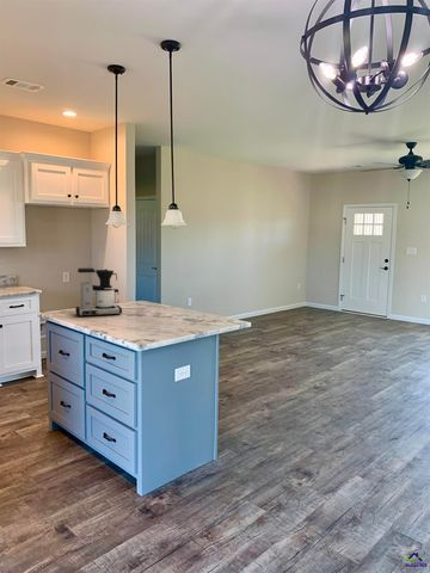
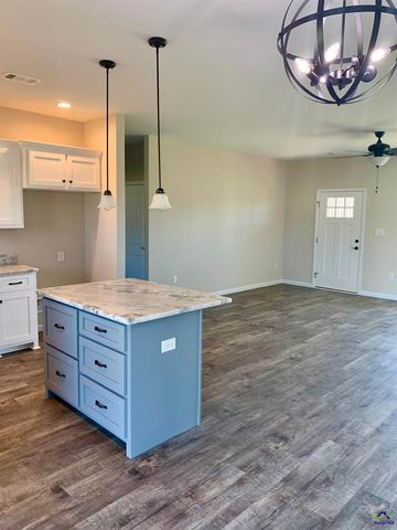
- coffee maker [74,267,123,318]
